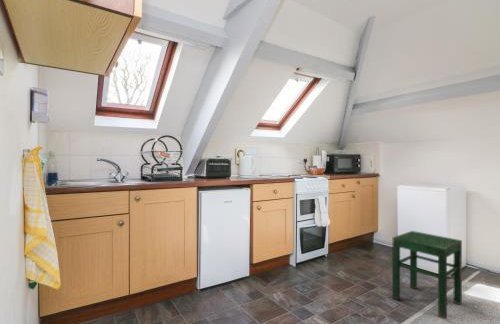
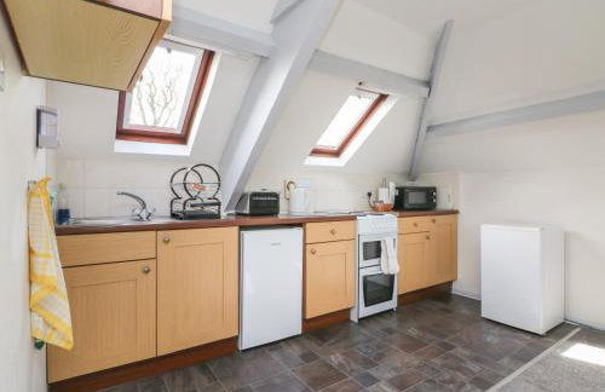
- stool [391,230,463,320]
